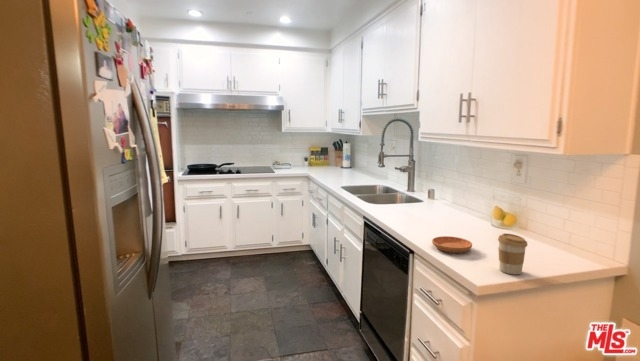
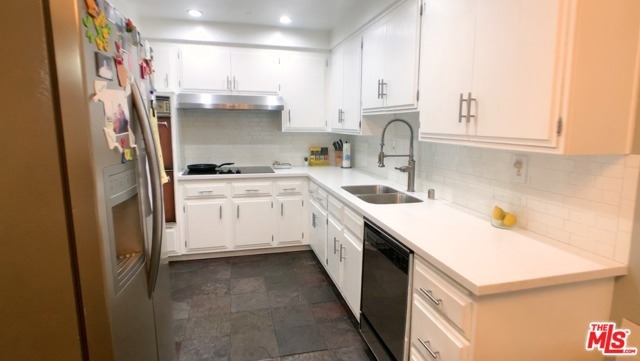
- coffee cup [497,232,528,275]
- saucer [431,235,473,254]
